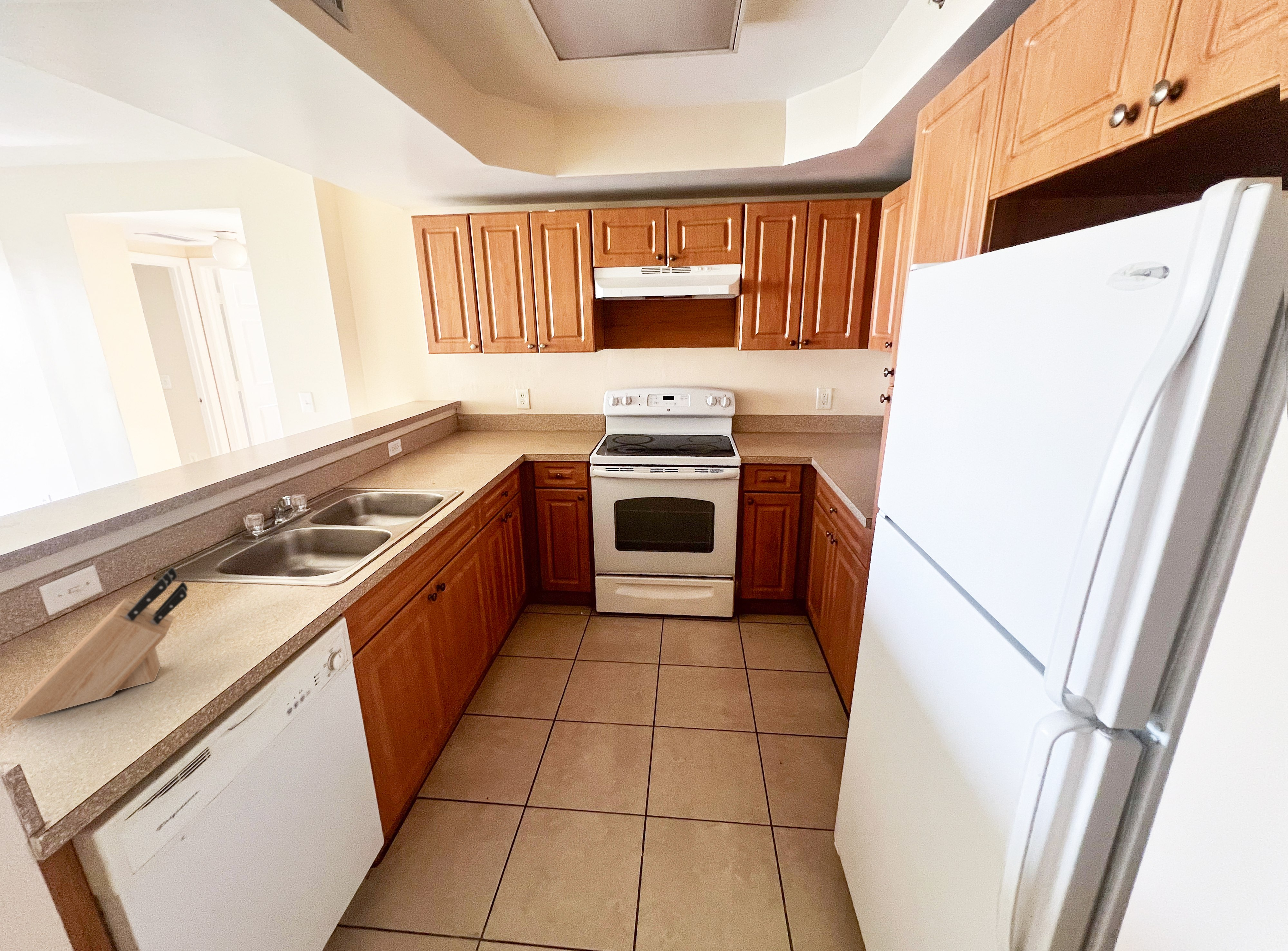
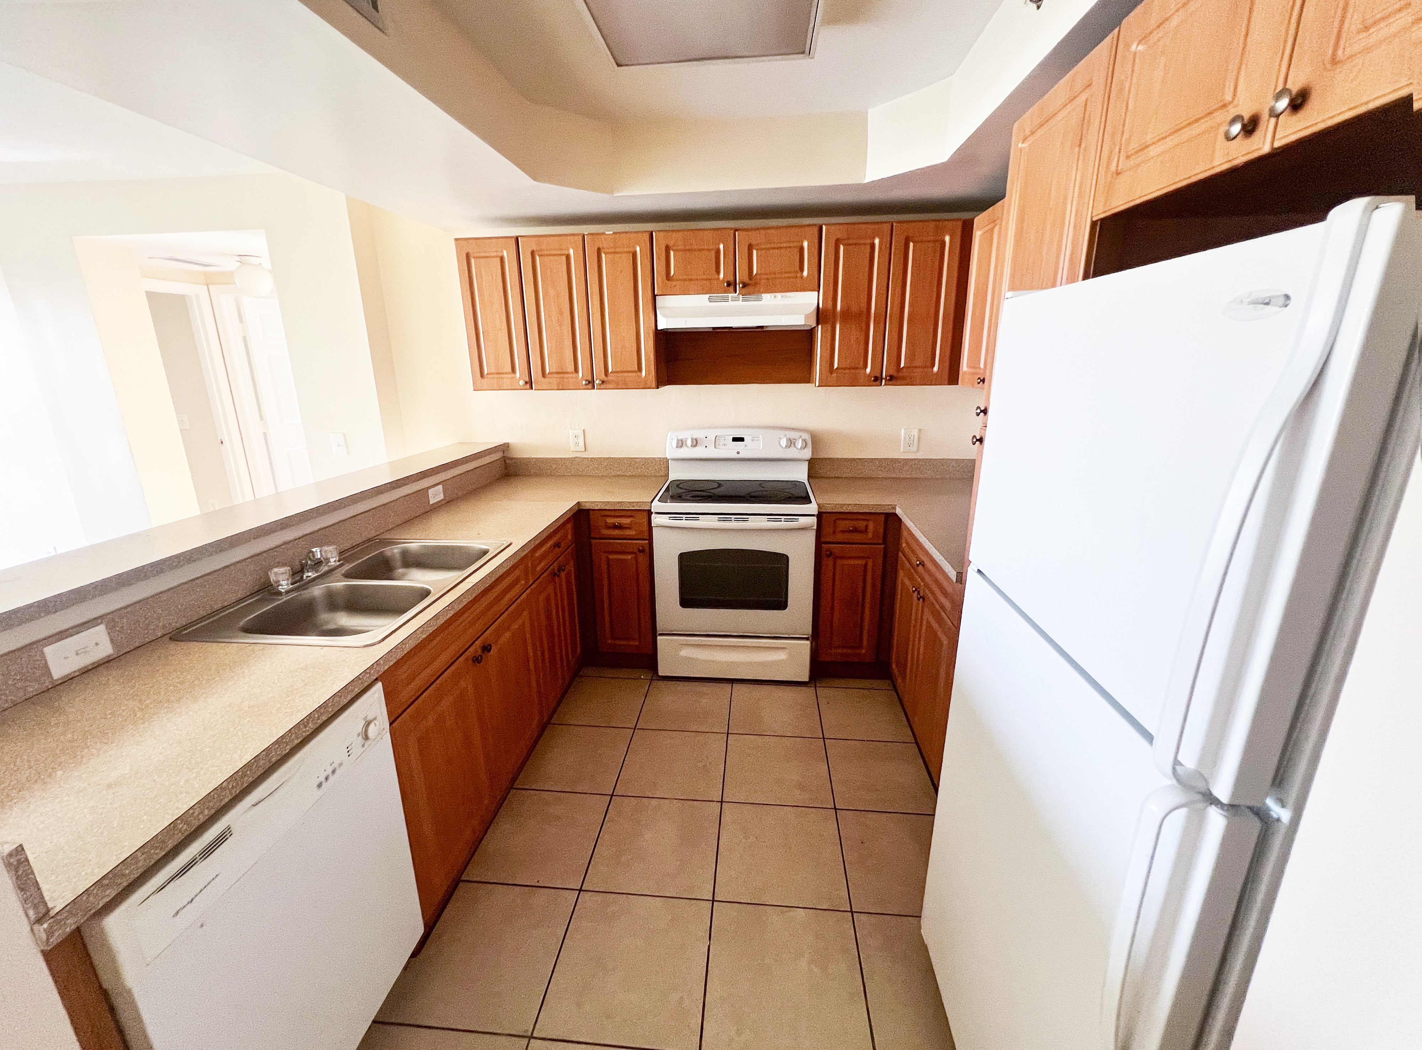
- knife block [9,567,188,722]
